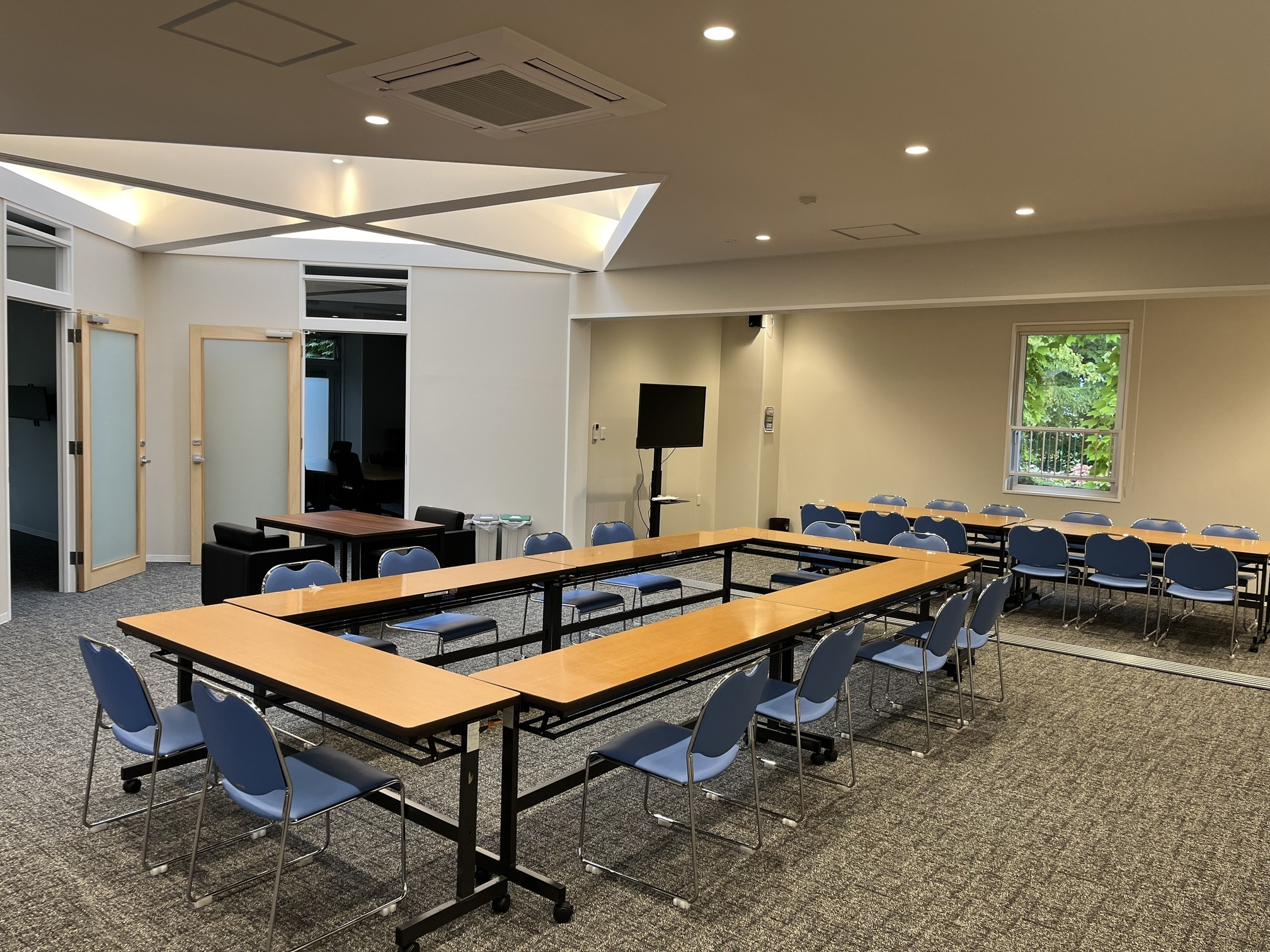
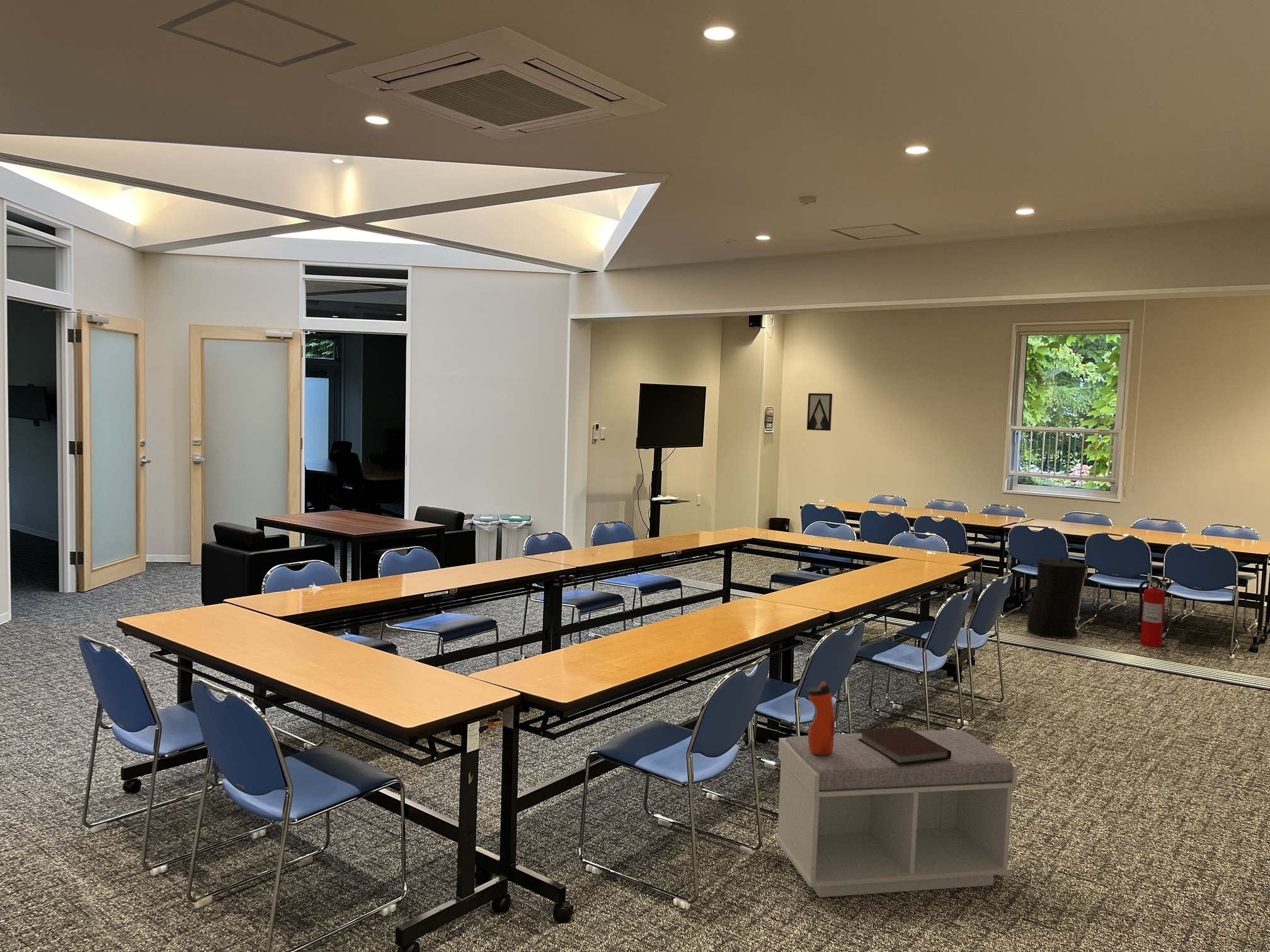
+ fire extinguisher [1137,579,1170,648]
+ trash can [1026,556,1088,639]
+ wall art [806,393,833,431]
+ water bottle [807,681,835,756]
+ notebook [857,726,951,765]
+ bench [774,729,1019,898]
